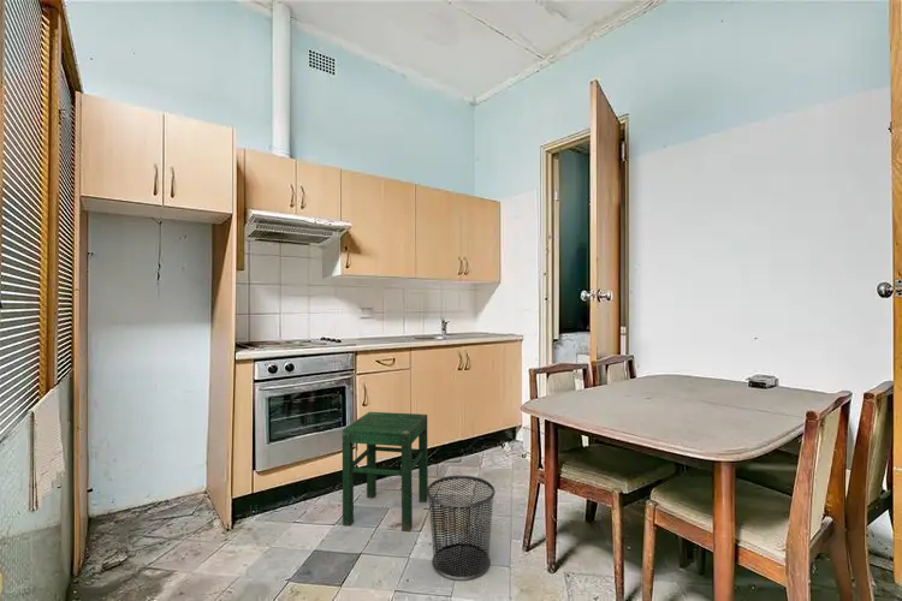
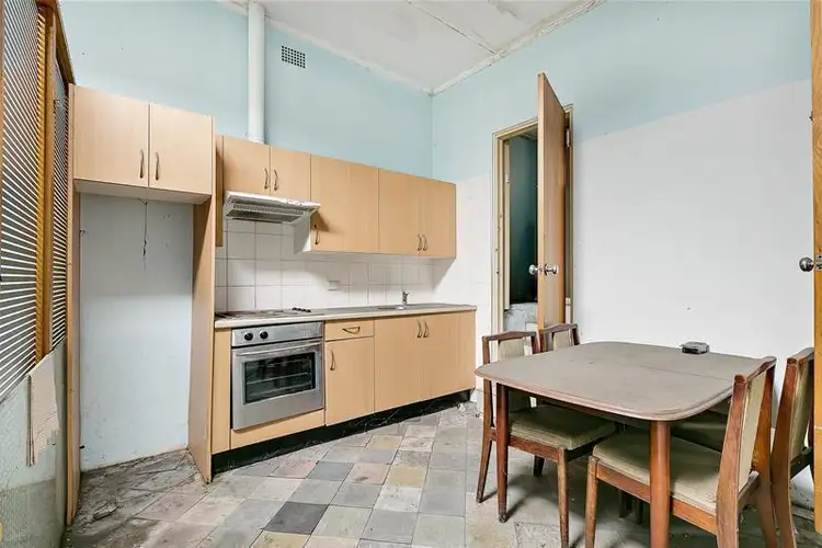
- stool [342,411,429,532]
- waste bin [427,474,497,582]
